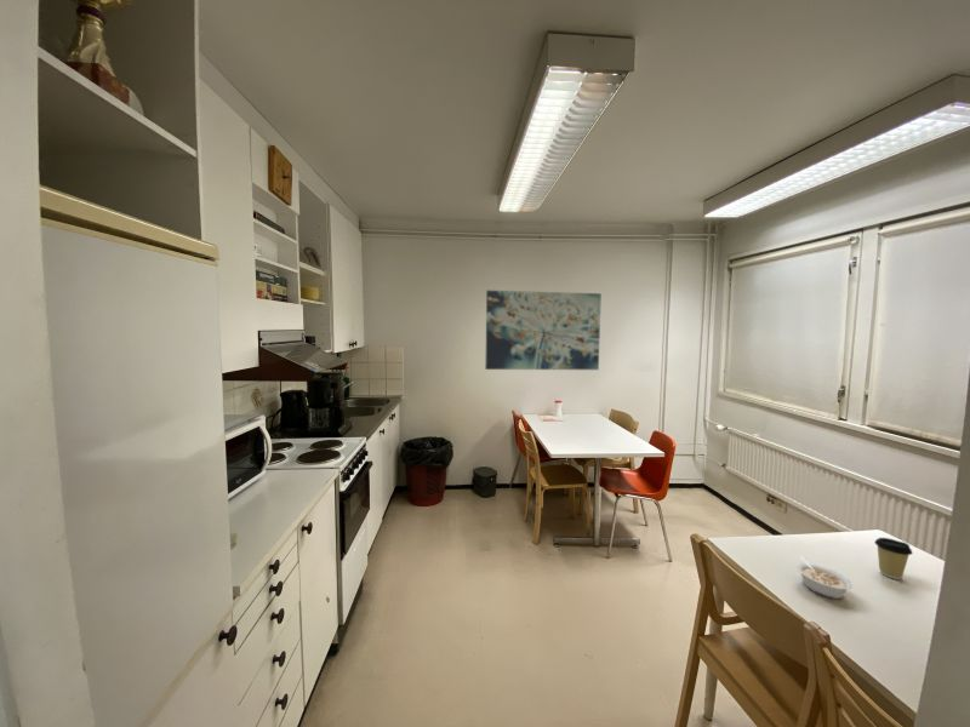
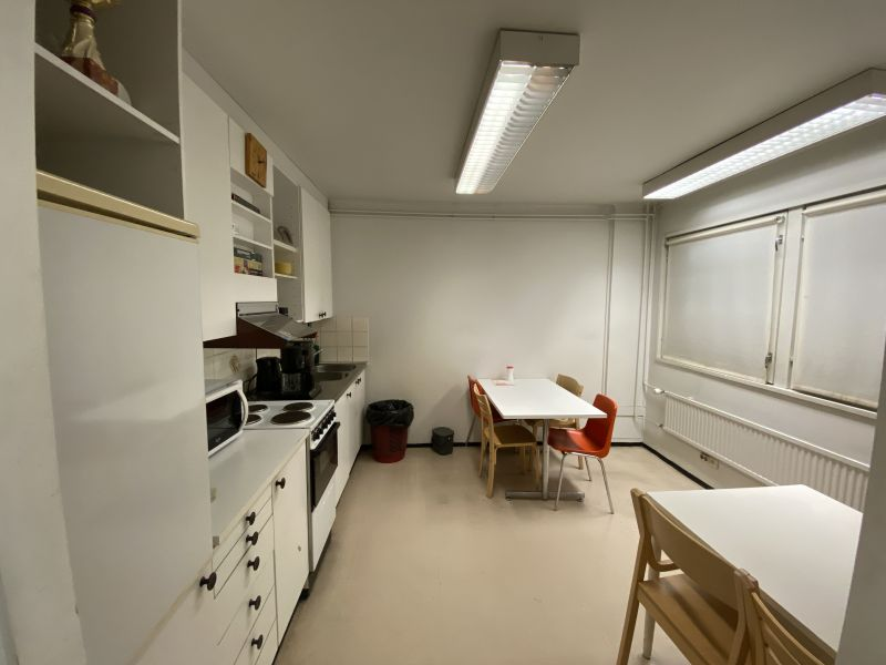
- legume [795,555,854,600]
- coffee cup [873,537,914,580]
- wall art [484,290,603,371]
